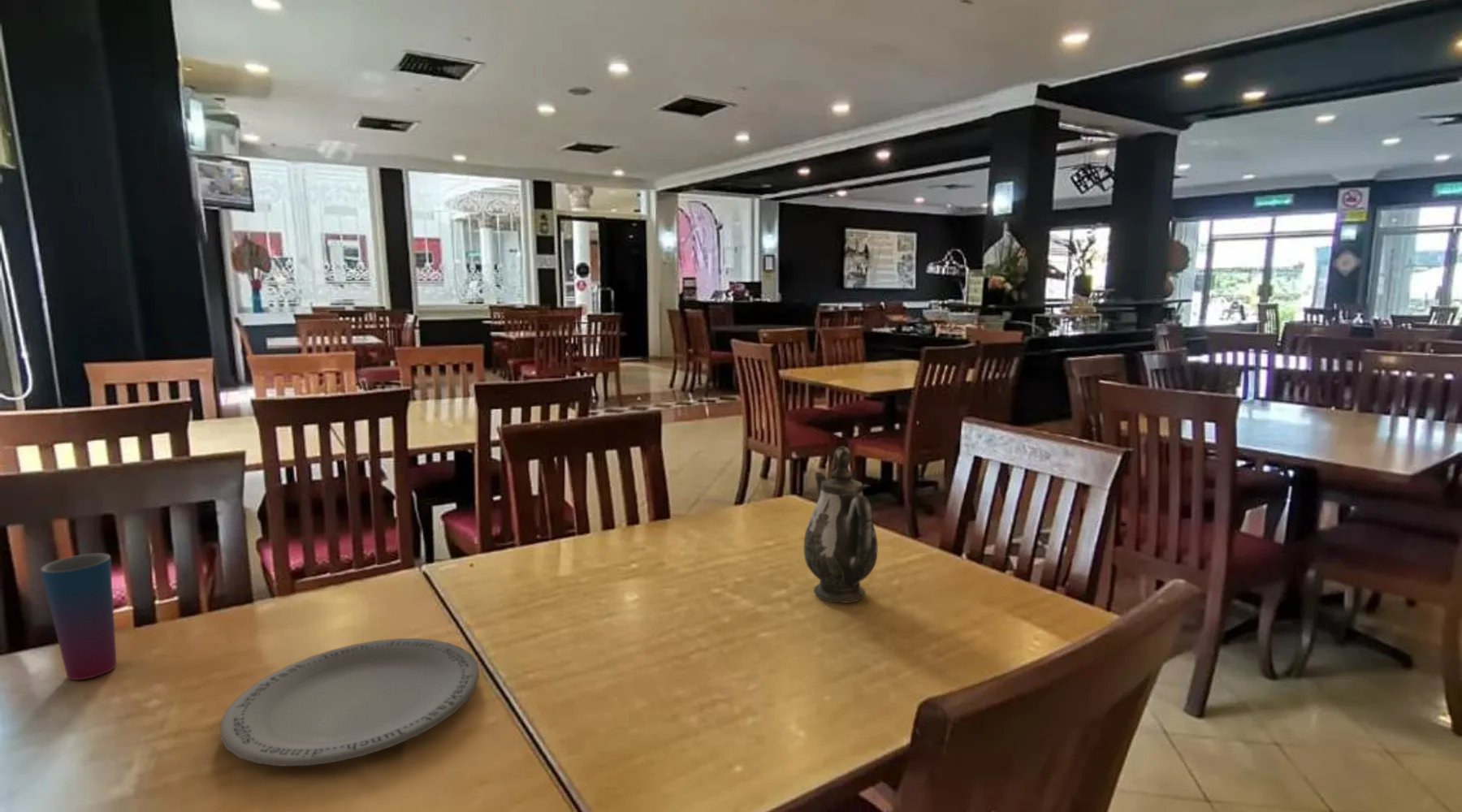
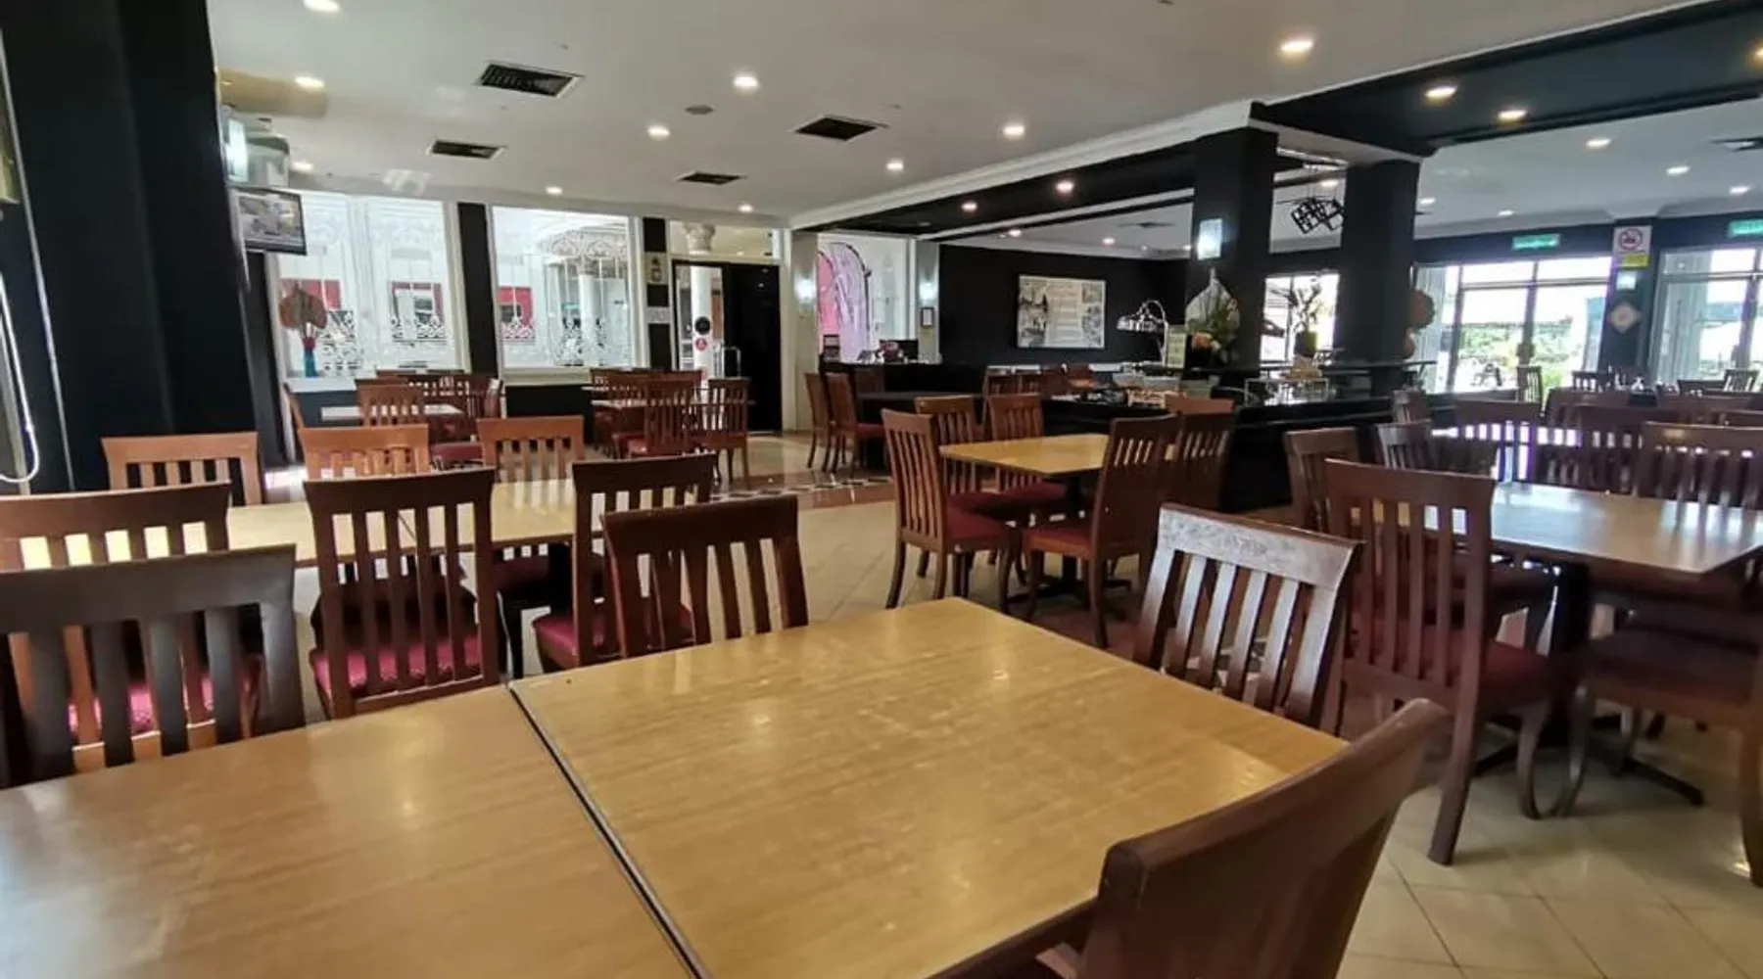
- plate [219,637,480,767]
- teapot [803,446,879,604]
- cup [40,553,118,680]
